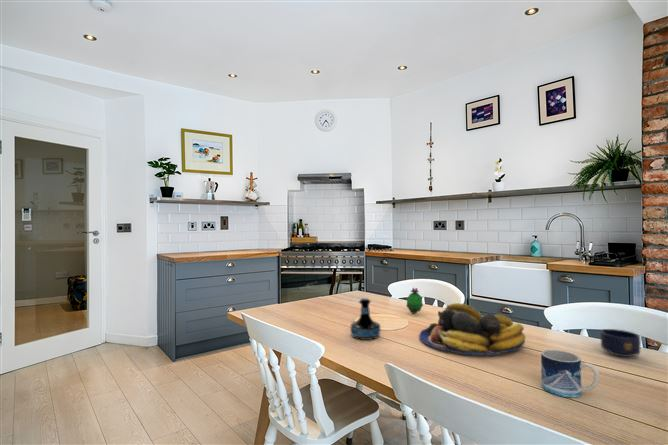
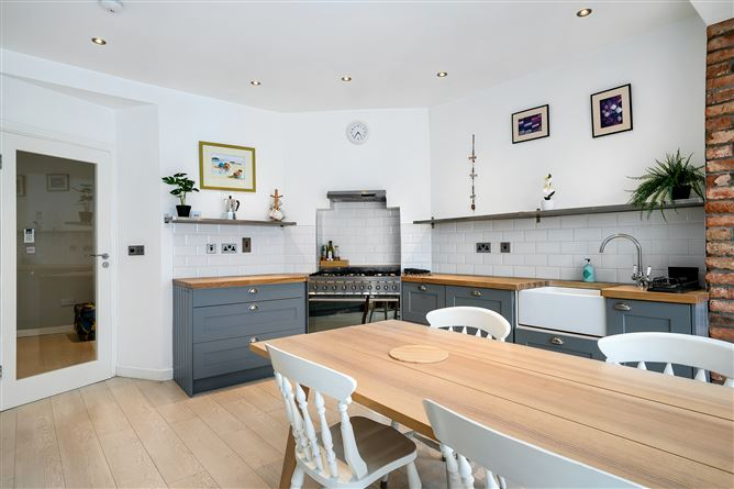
- mug [599,328,642,358]
- fruit bowl [418,302,526,357]
- mug [540,349,600,398]
- flowering cactus [405,287,424,315]
- tequila bottle [350,297,381,341]
